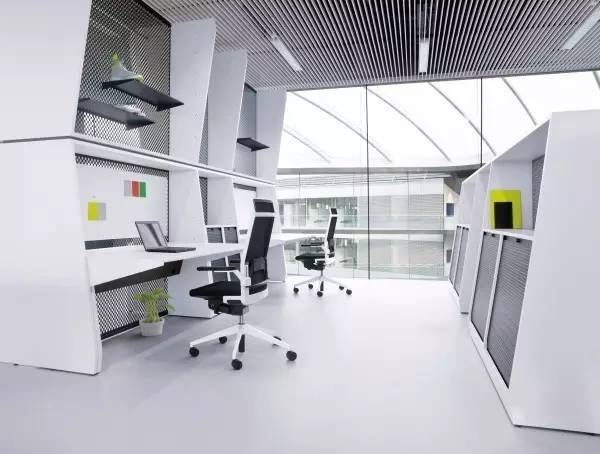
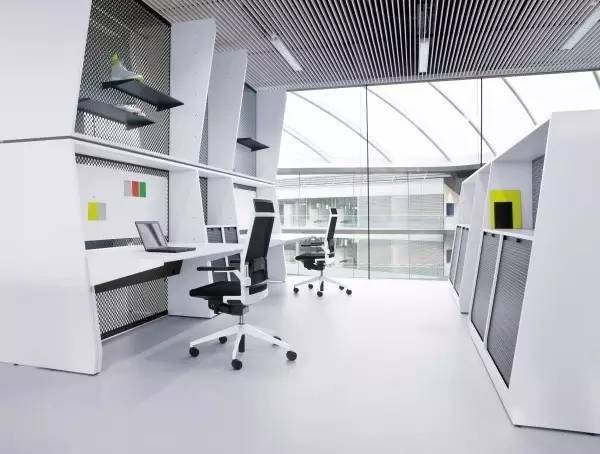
- potted plant [130,287,177,337]
